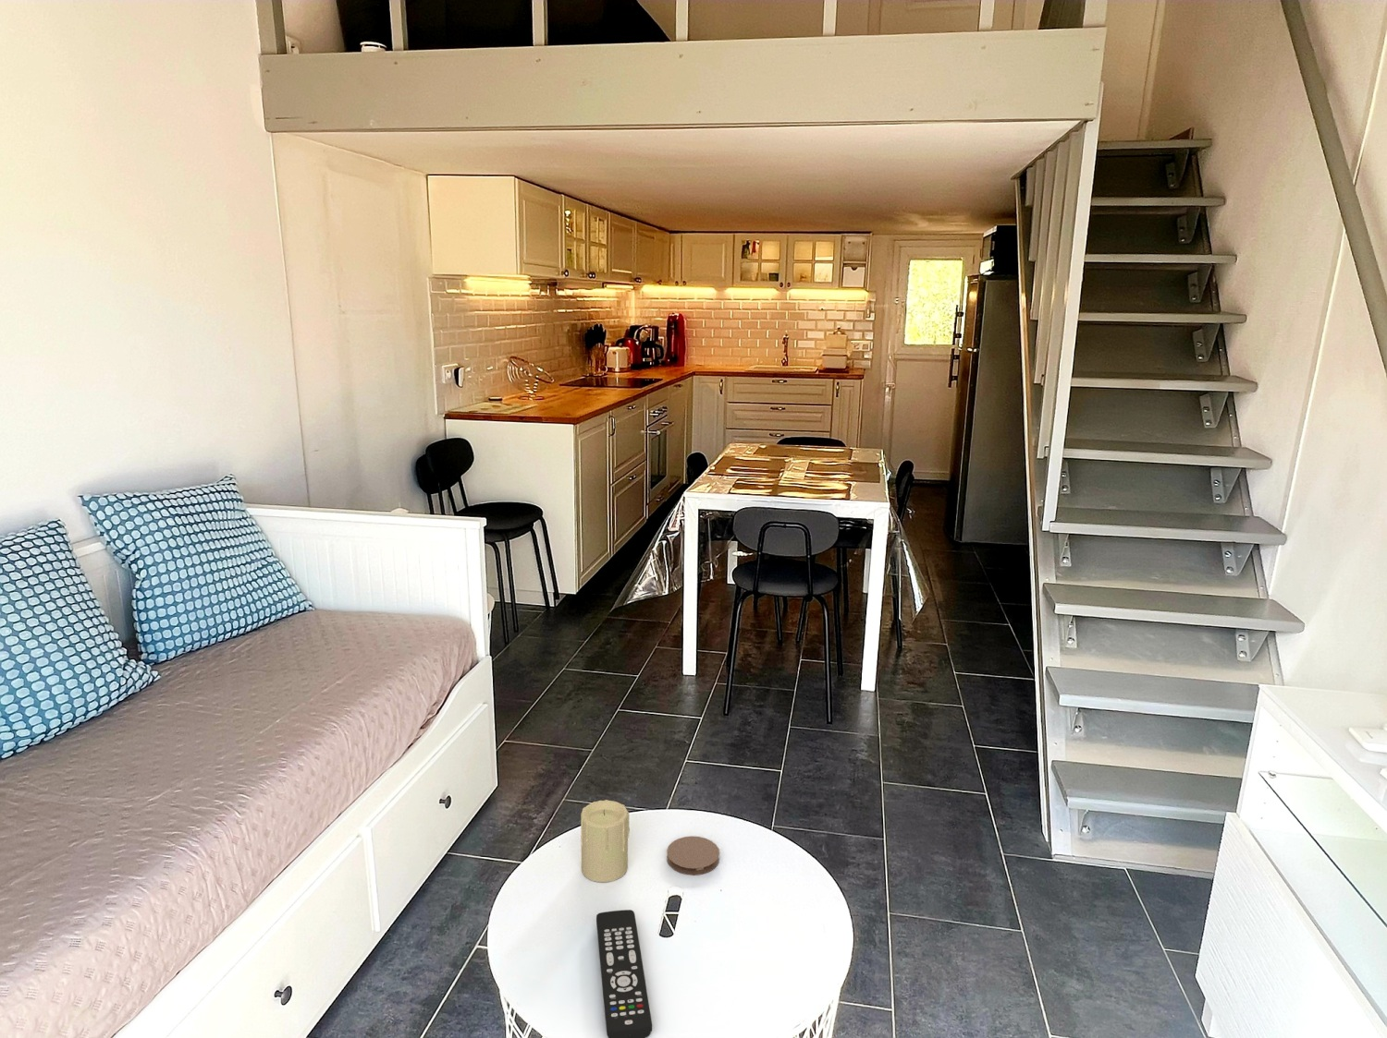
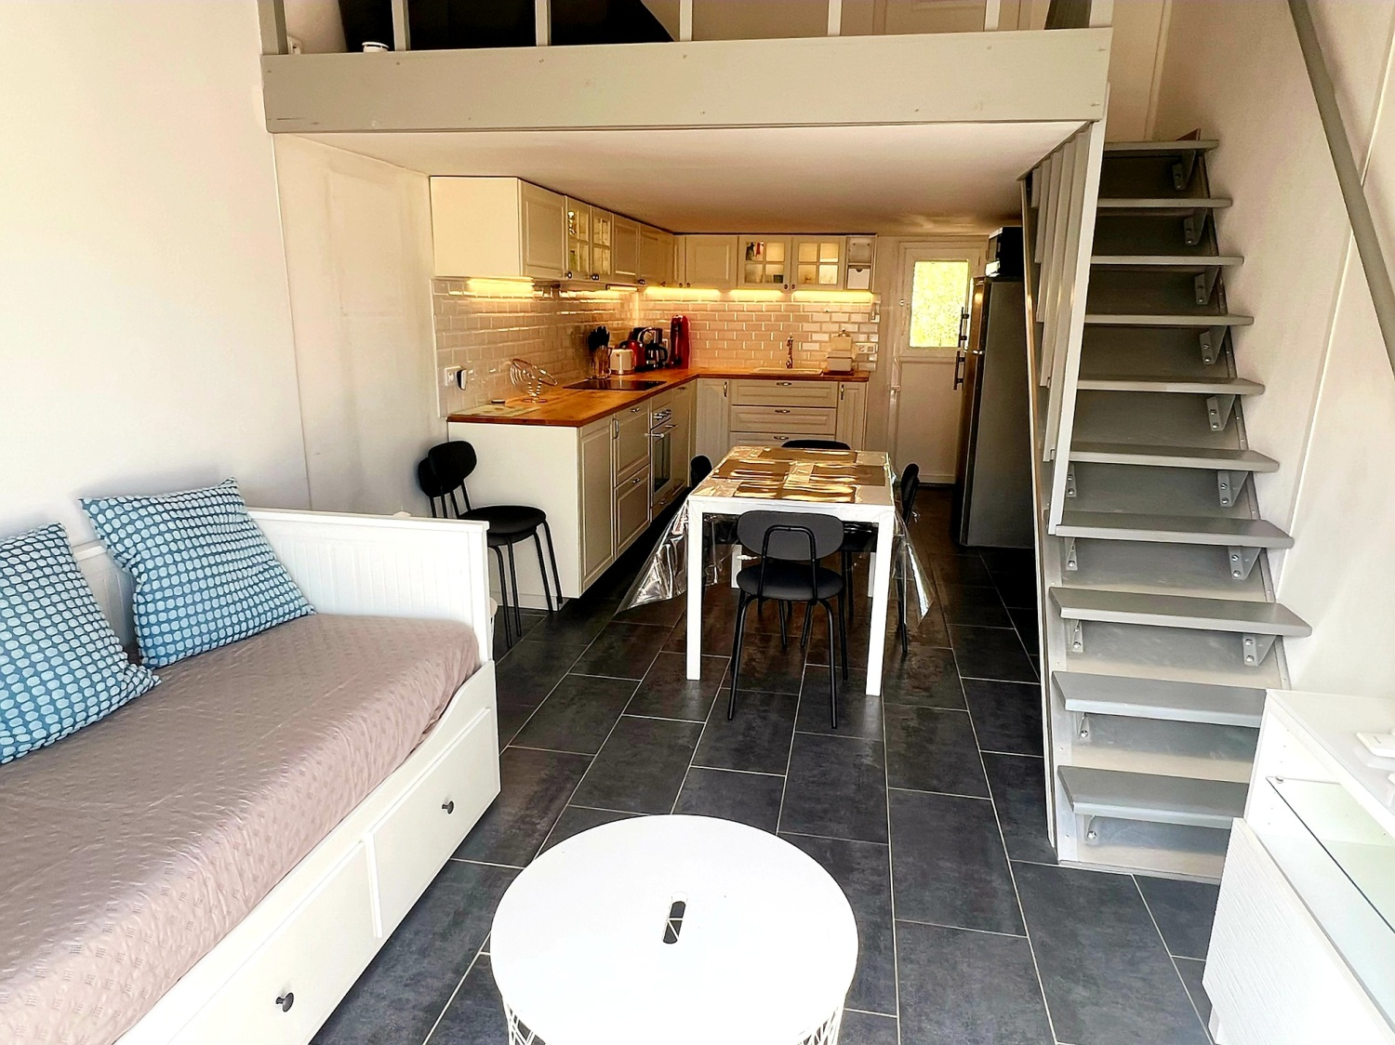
- remote control [596,908,653,1038]
- candle [579,799,631,883]
- coaster [666,835,720,876]
